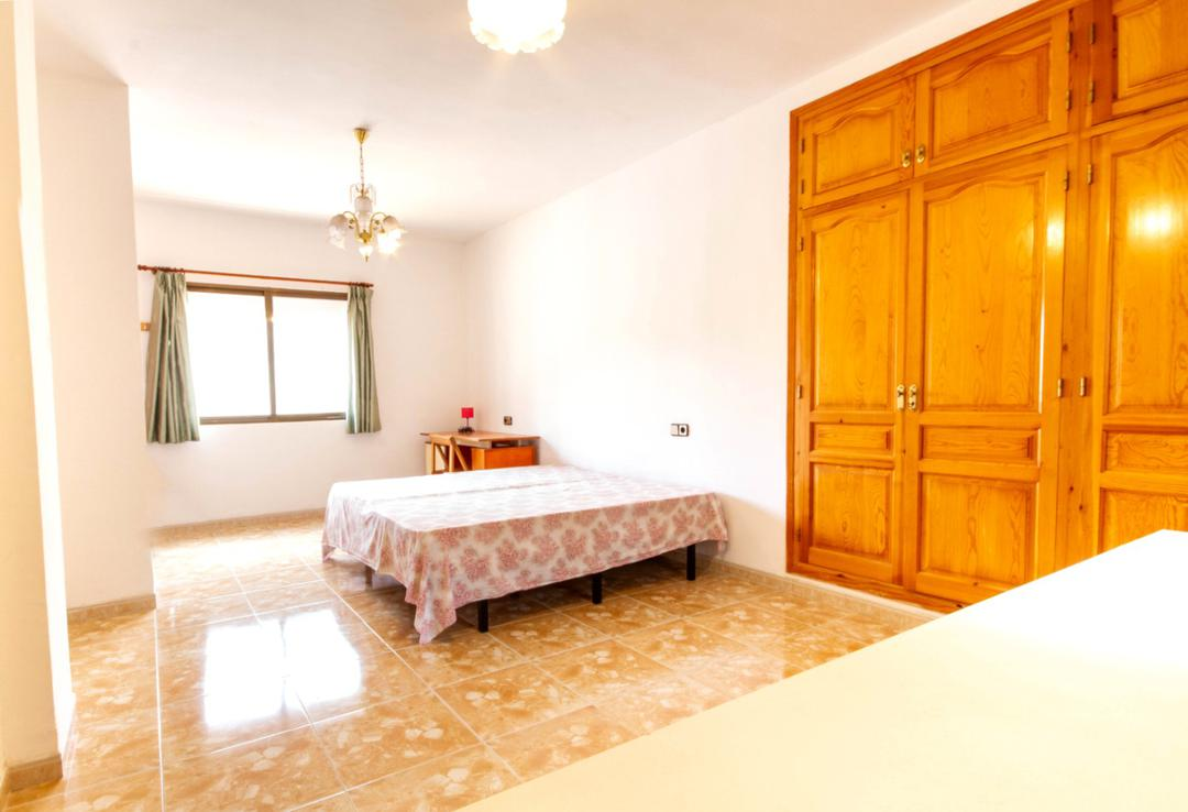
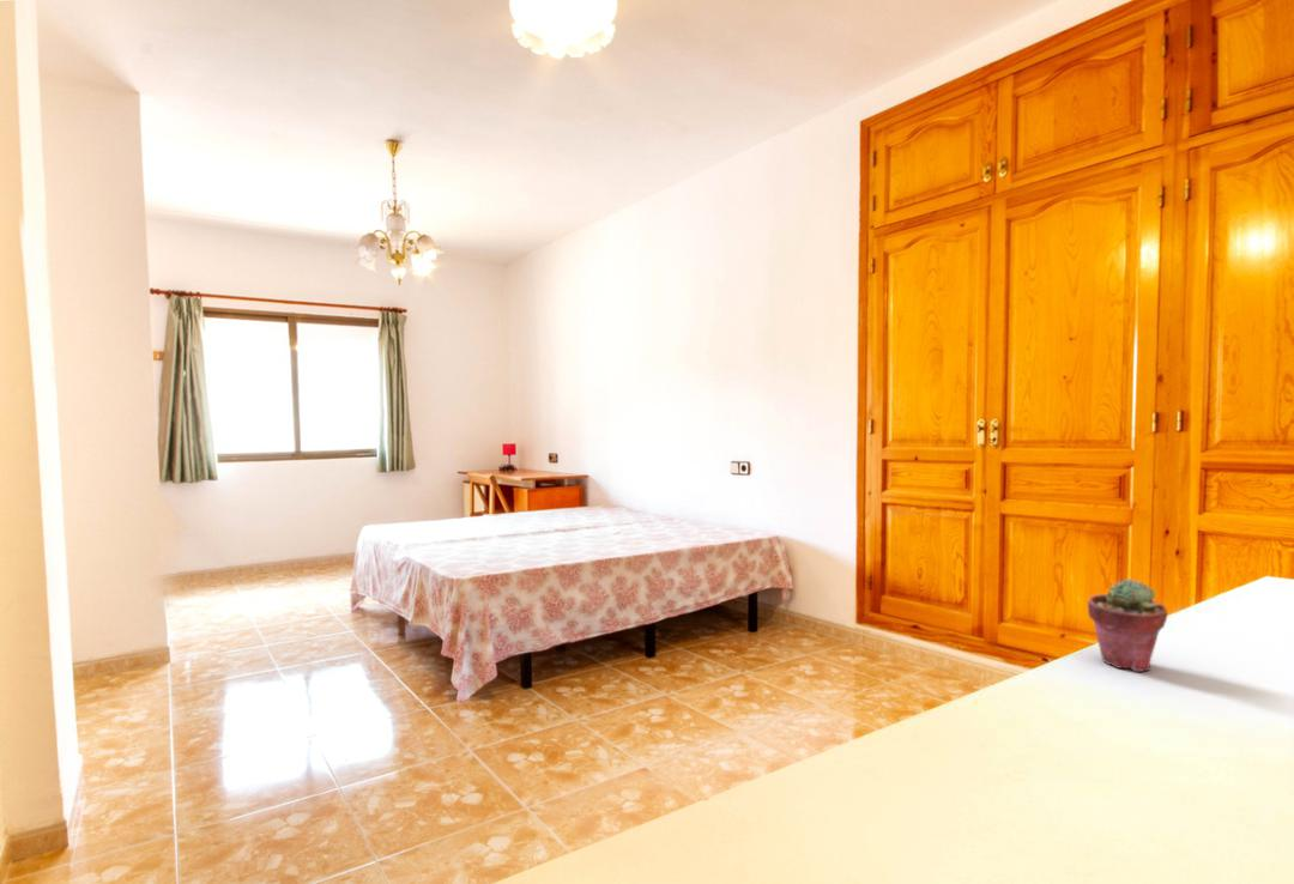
+ potted succulent [1087,577,1168,673]
